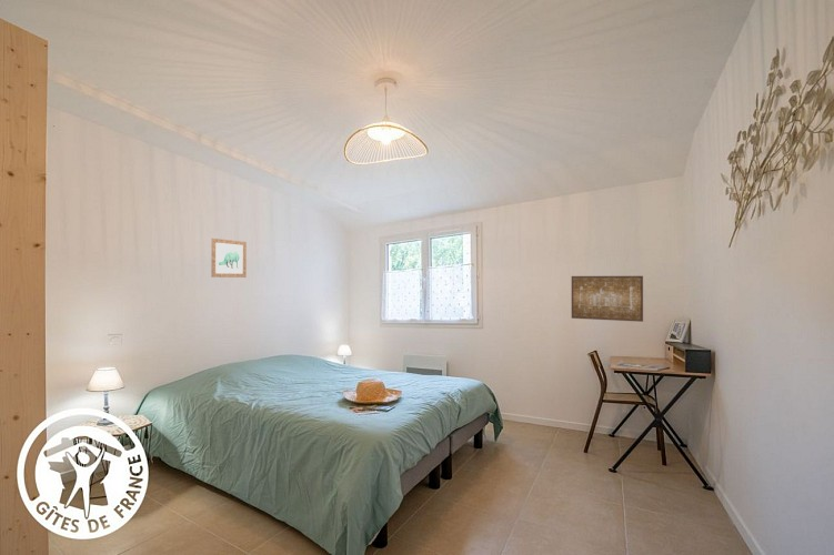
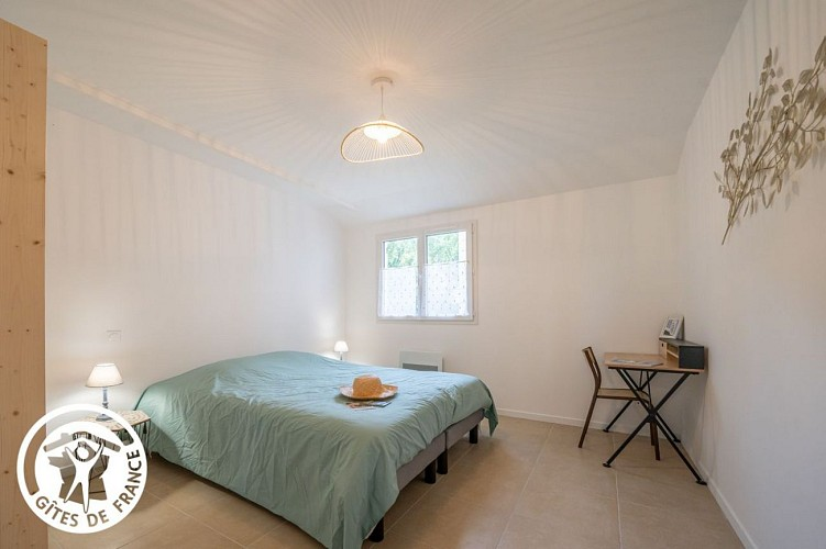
- wall art [571,275,644,323]
- wall art [210,238,248,279]
